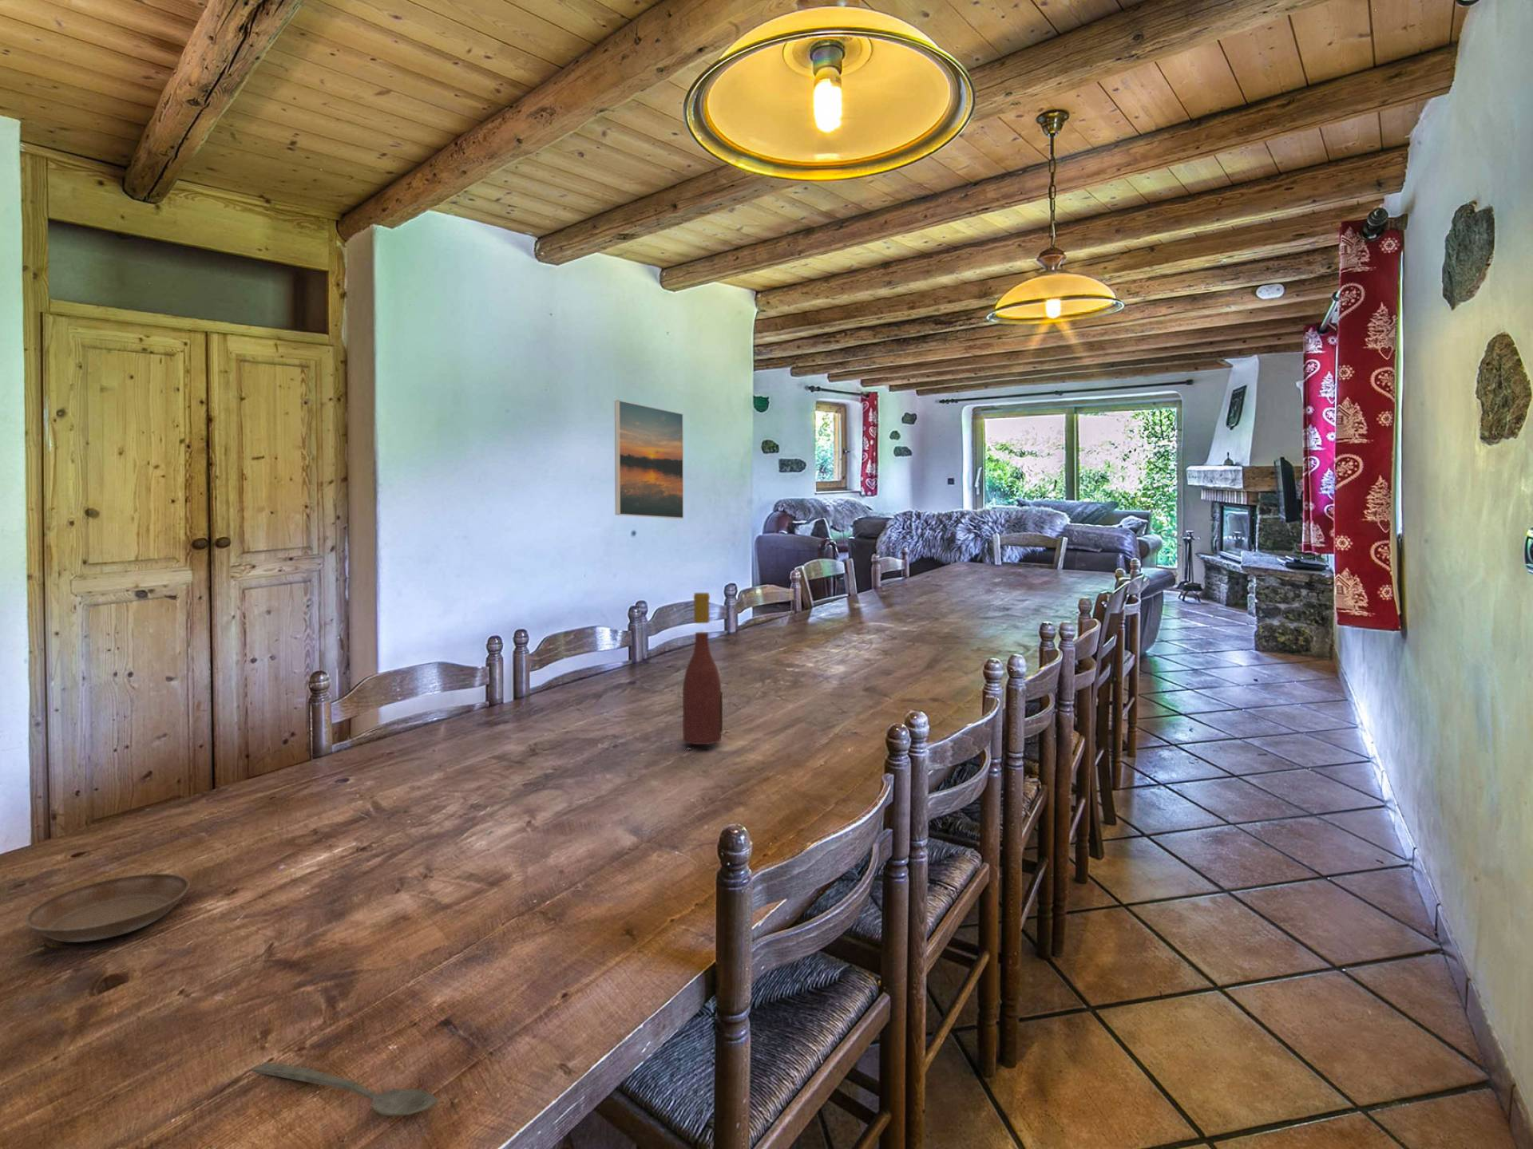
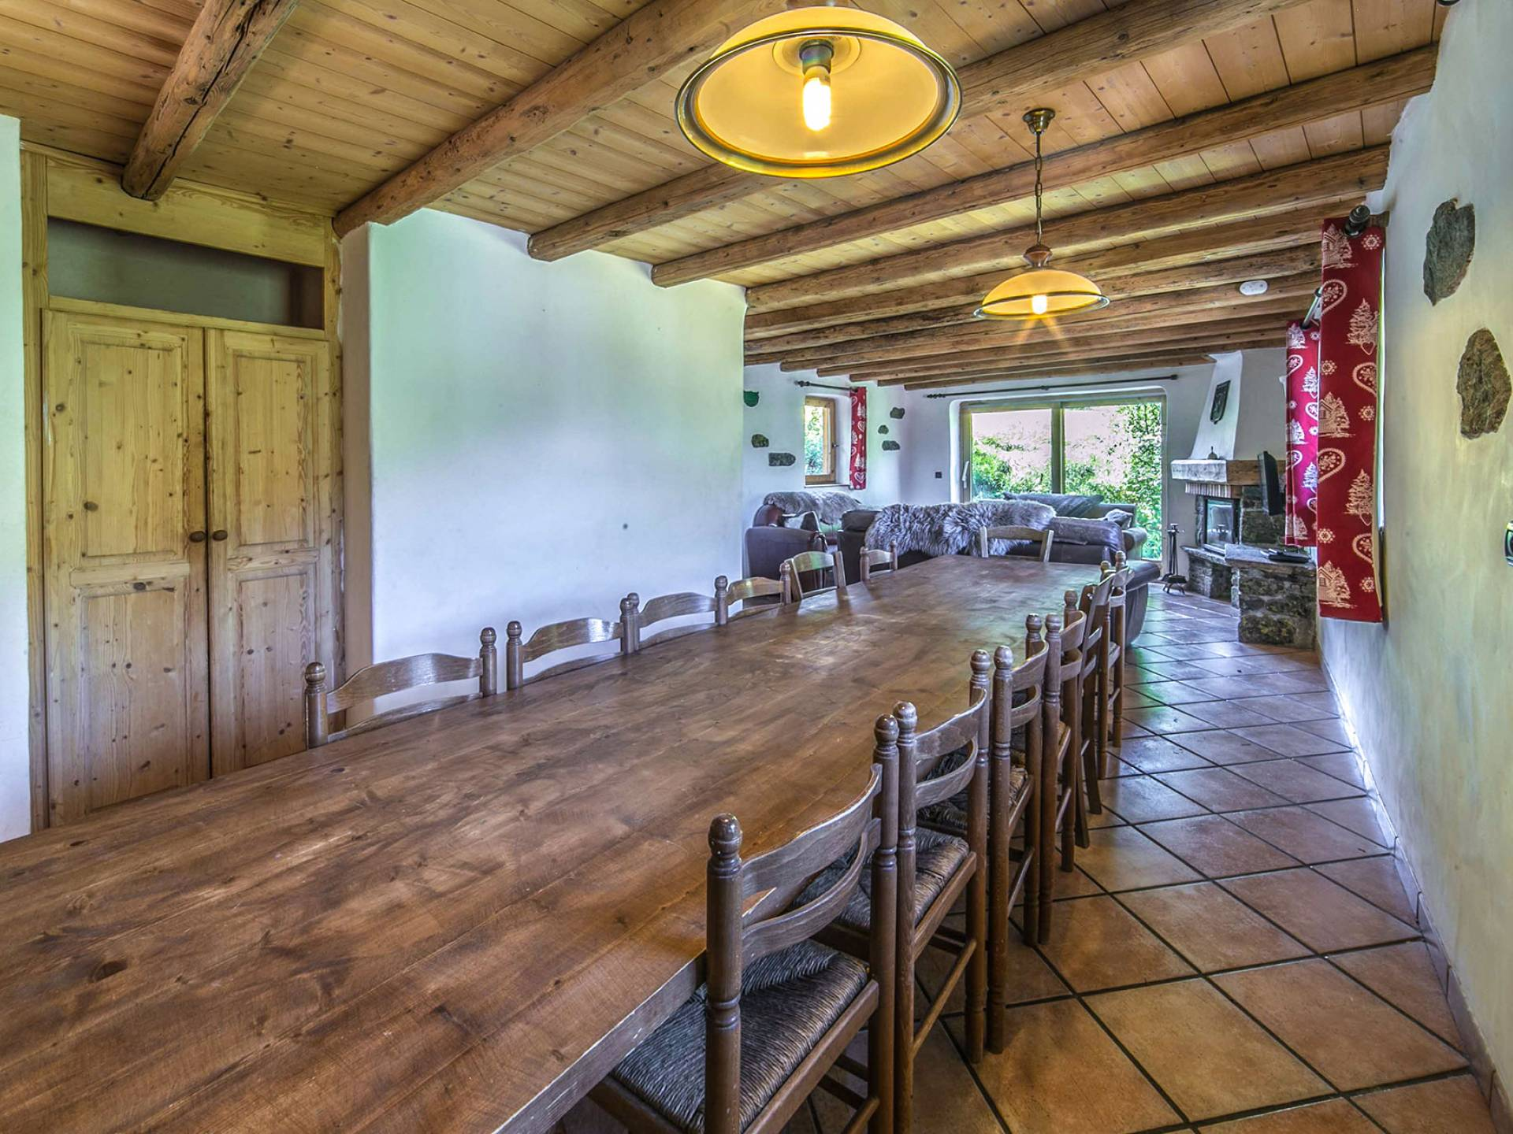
- wine bottle [682,593,724,745]
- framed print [614,399,684,519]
- spoon [250,1061,438,1116]
- saucer [25,873,191,943]
